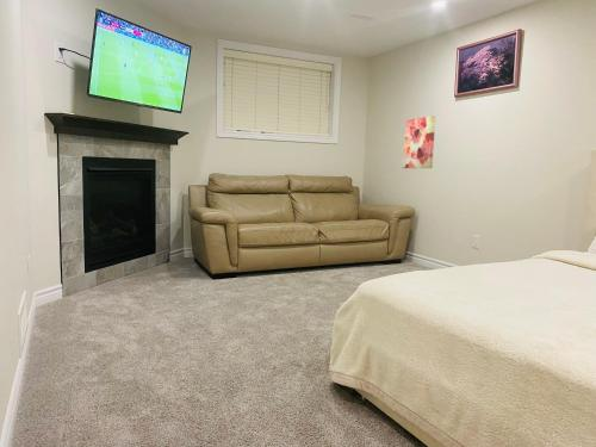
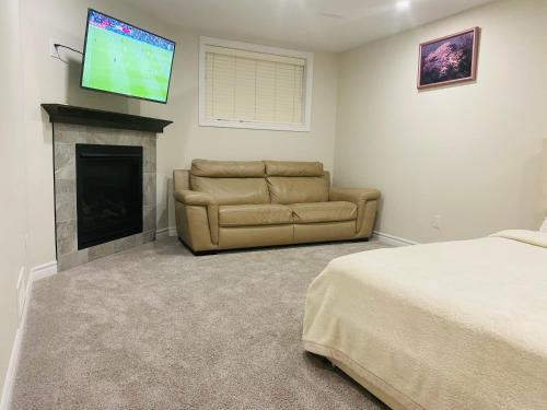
- wall art [402,114,436,169]
